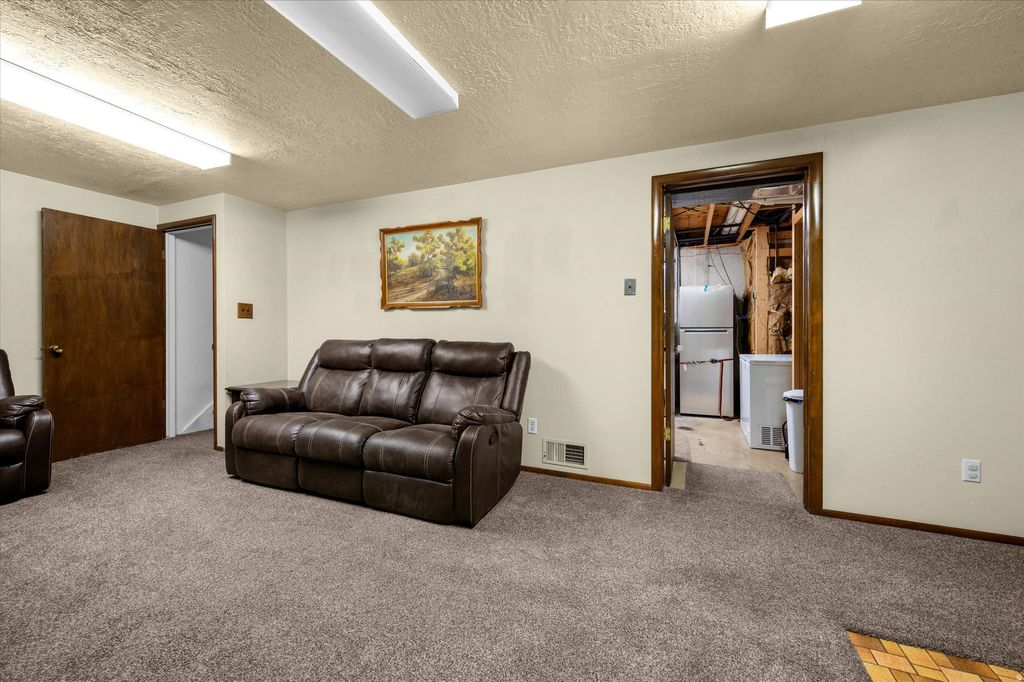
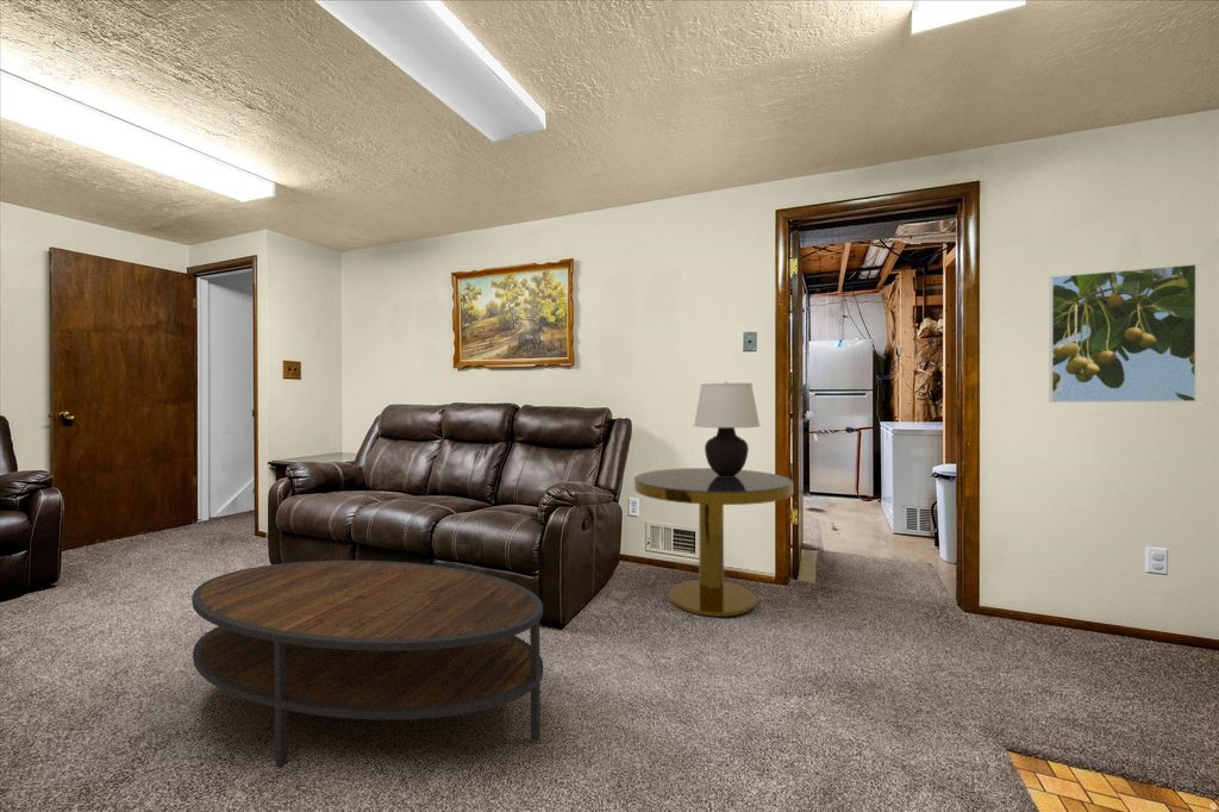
+ side table [633,467,794,618]
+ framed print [1048,263,1198,404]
+ table lamp [693,381,762,476]
+ coffee table [190,560,544,769]
